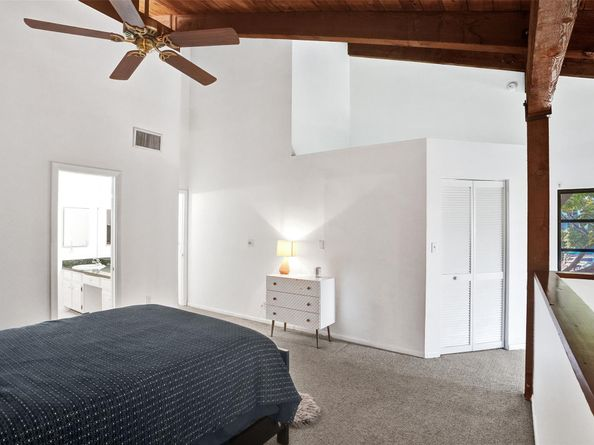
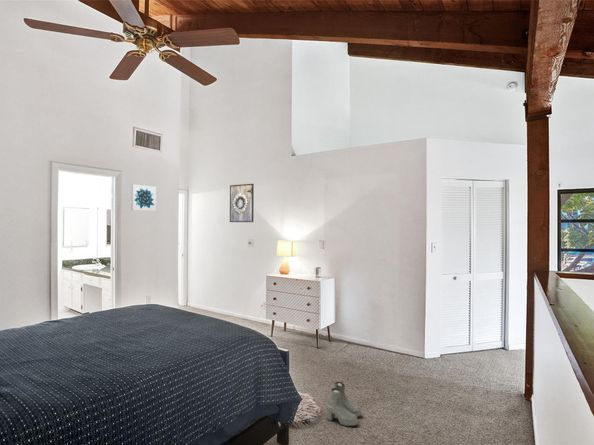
+ wall art [130,184,157,212]
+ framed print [229,183,255,223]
+ boots [325,381,362,427]
